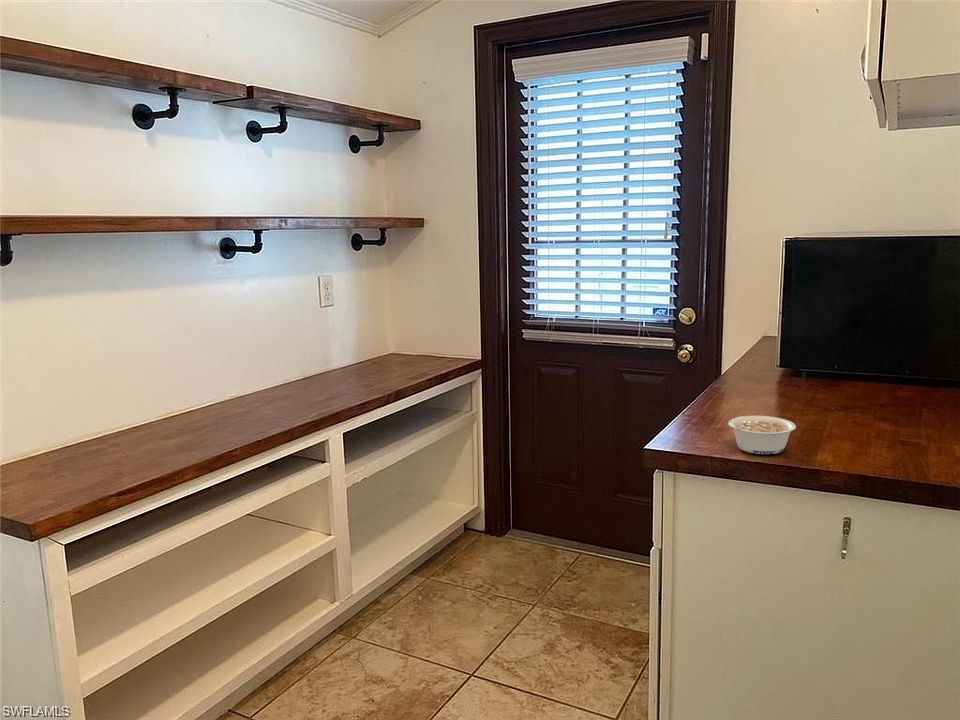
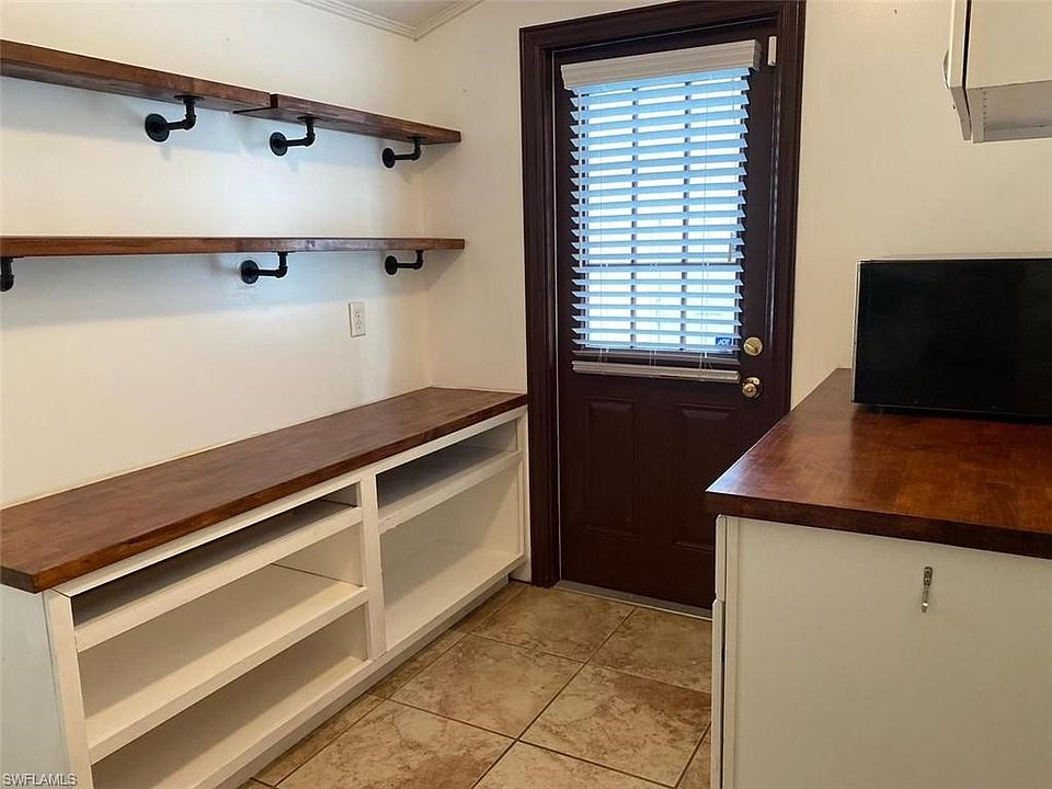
- legume [728,415,797,455]
